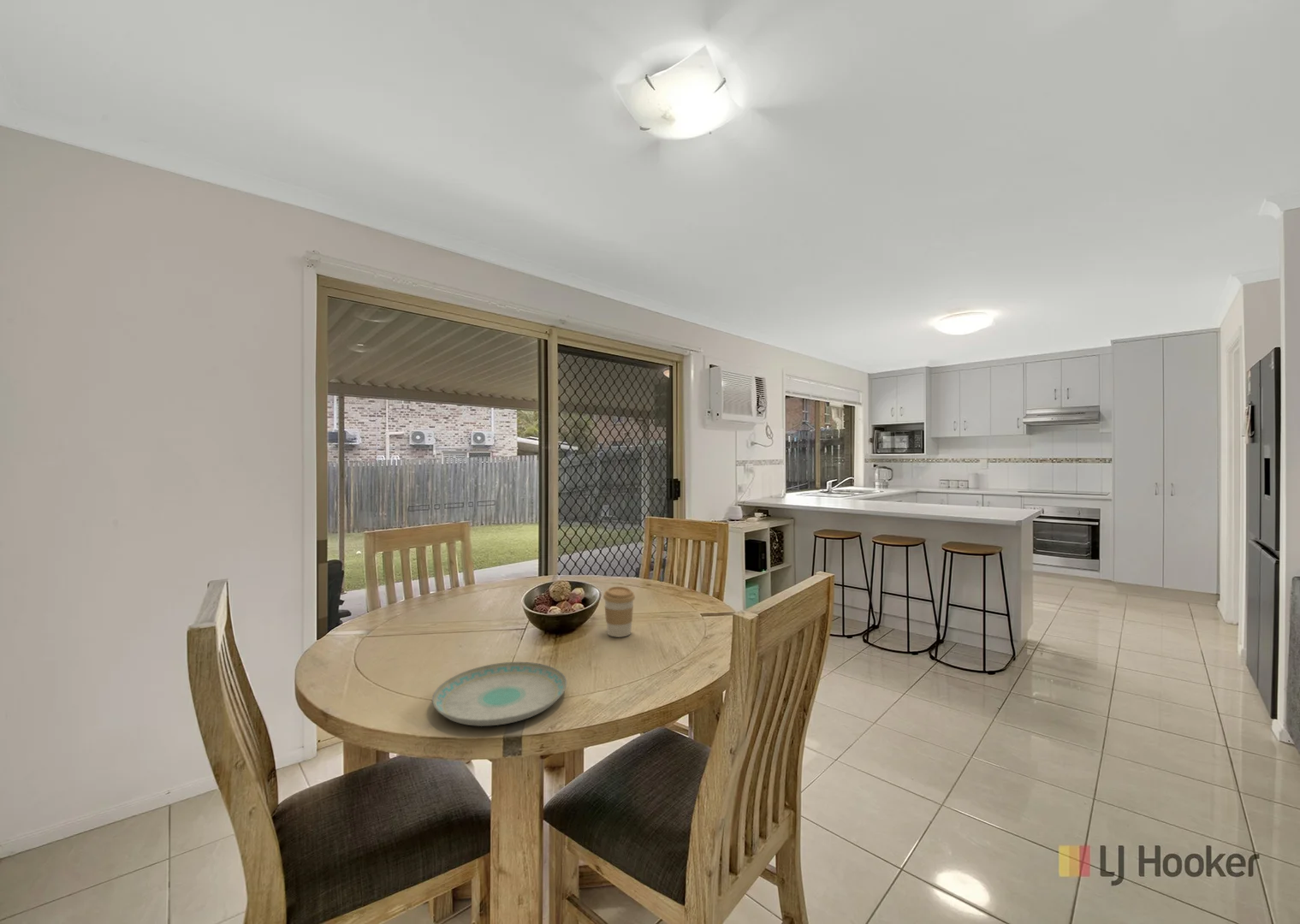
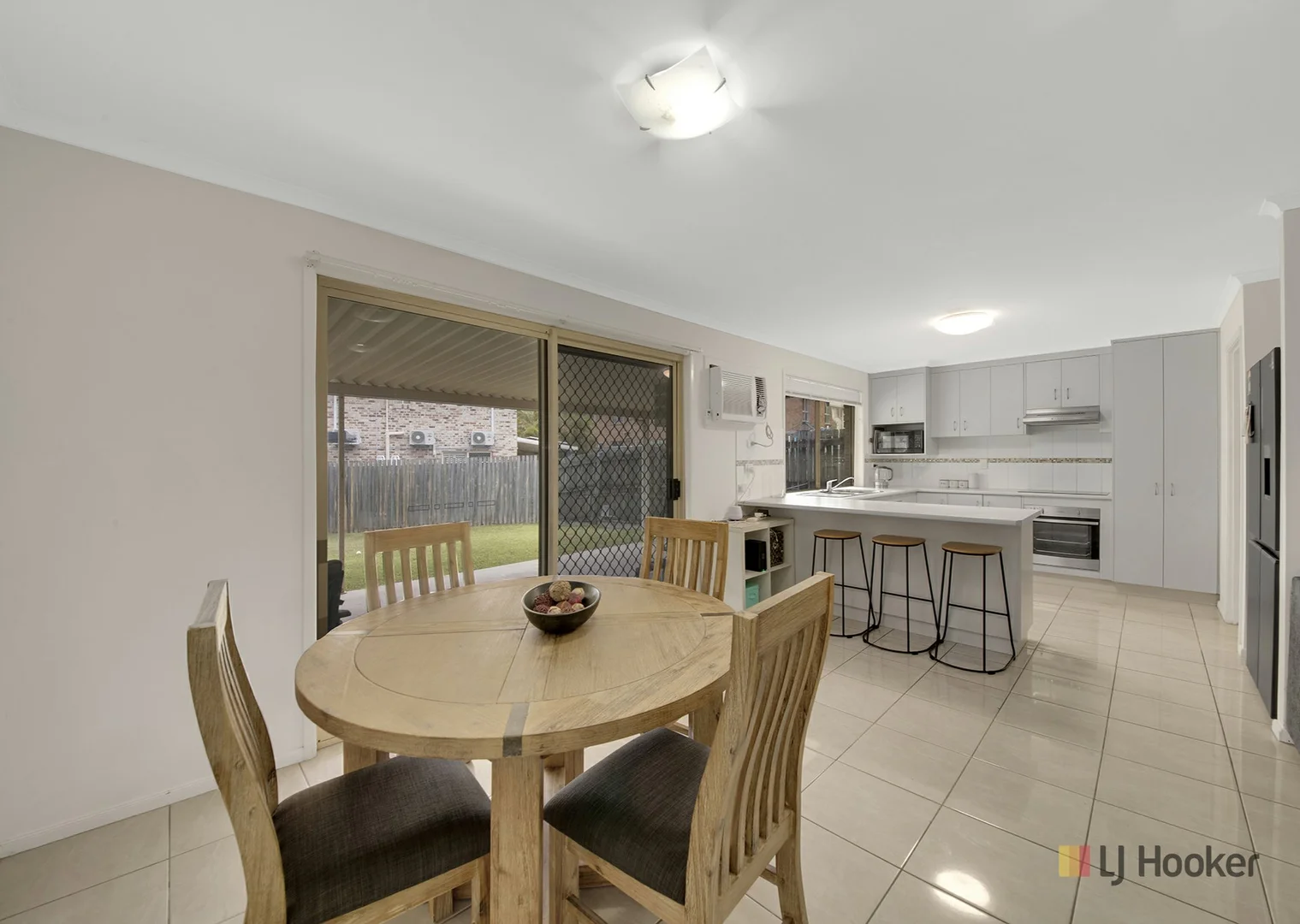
- plate [431,661,567,727]
- coffee cup [603,585,636,638]
